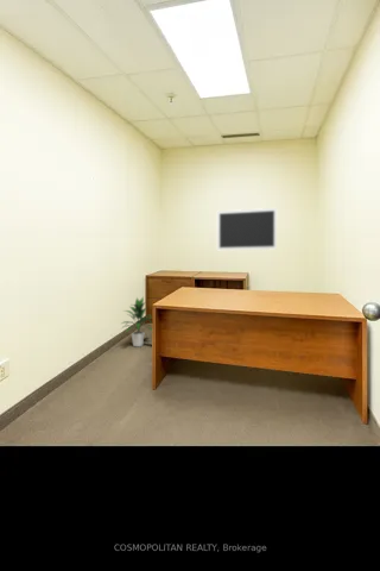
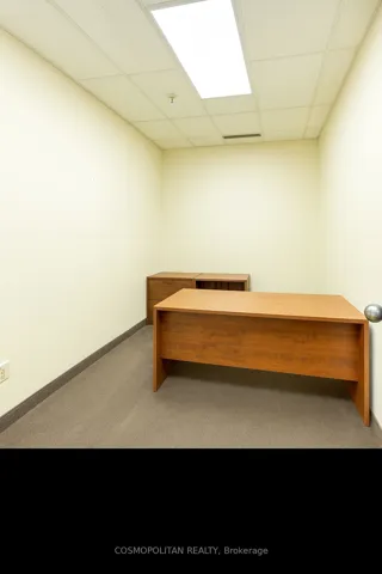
- indoor plant [120,296,153,347]
- chalkboard [216,207,278,251]
